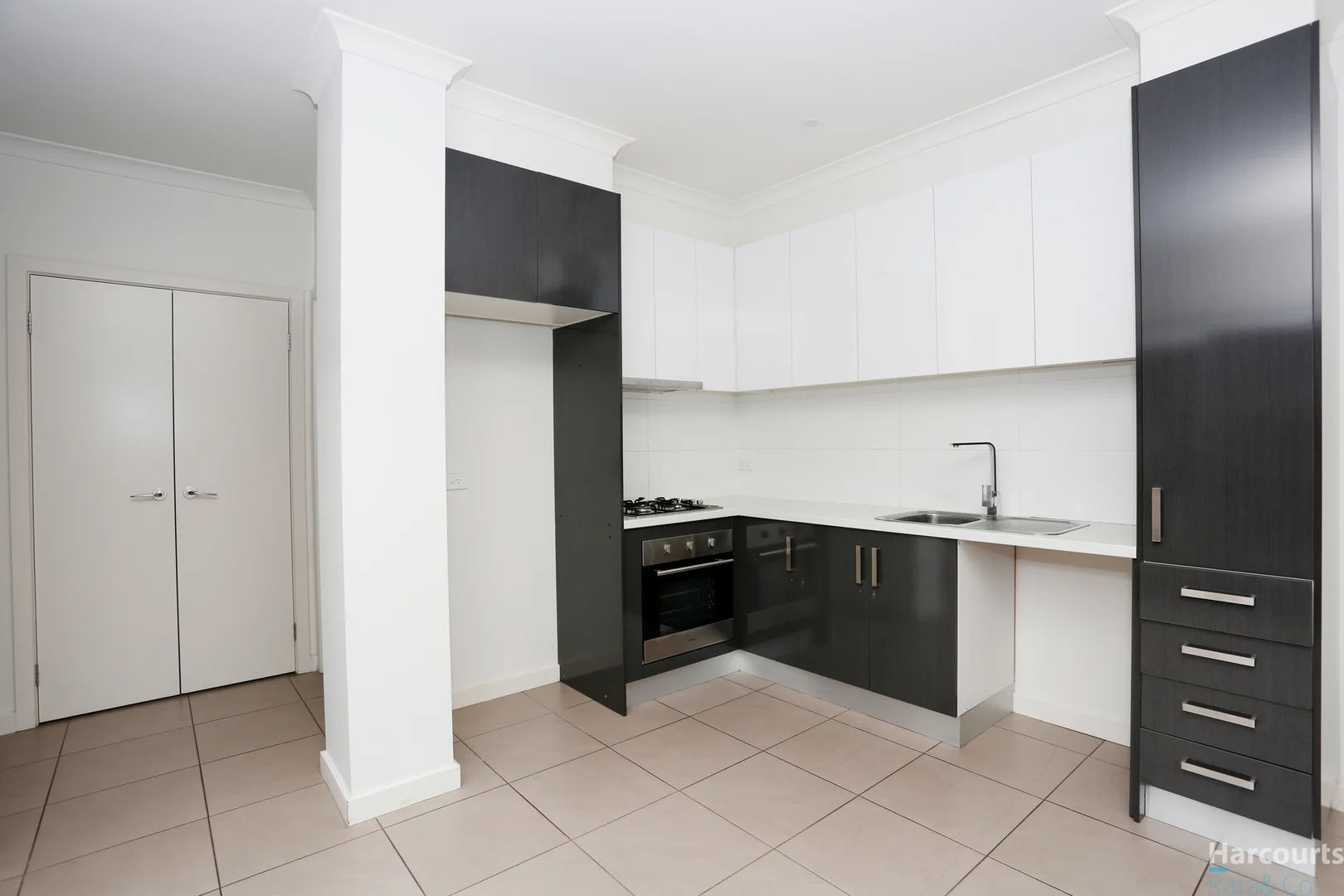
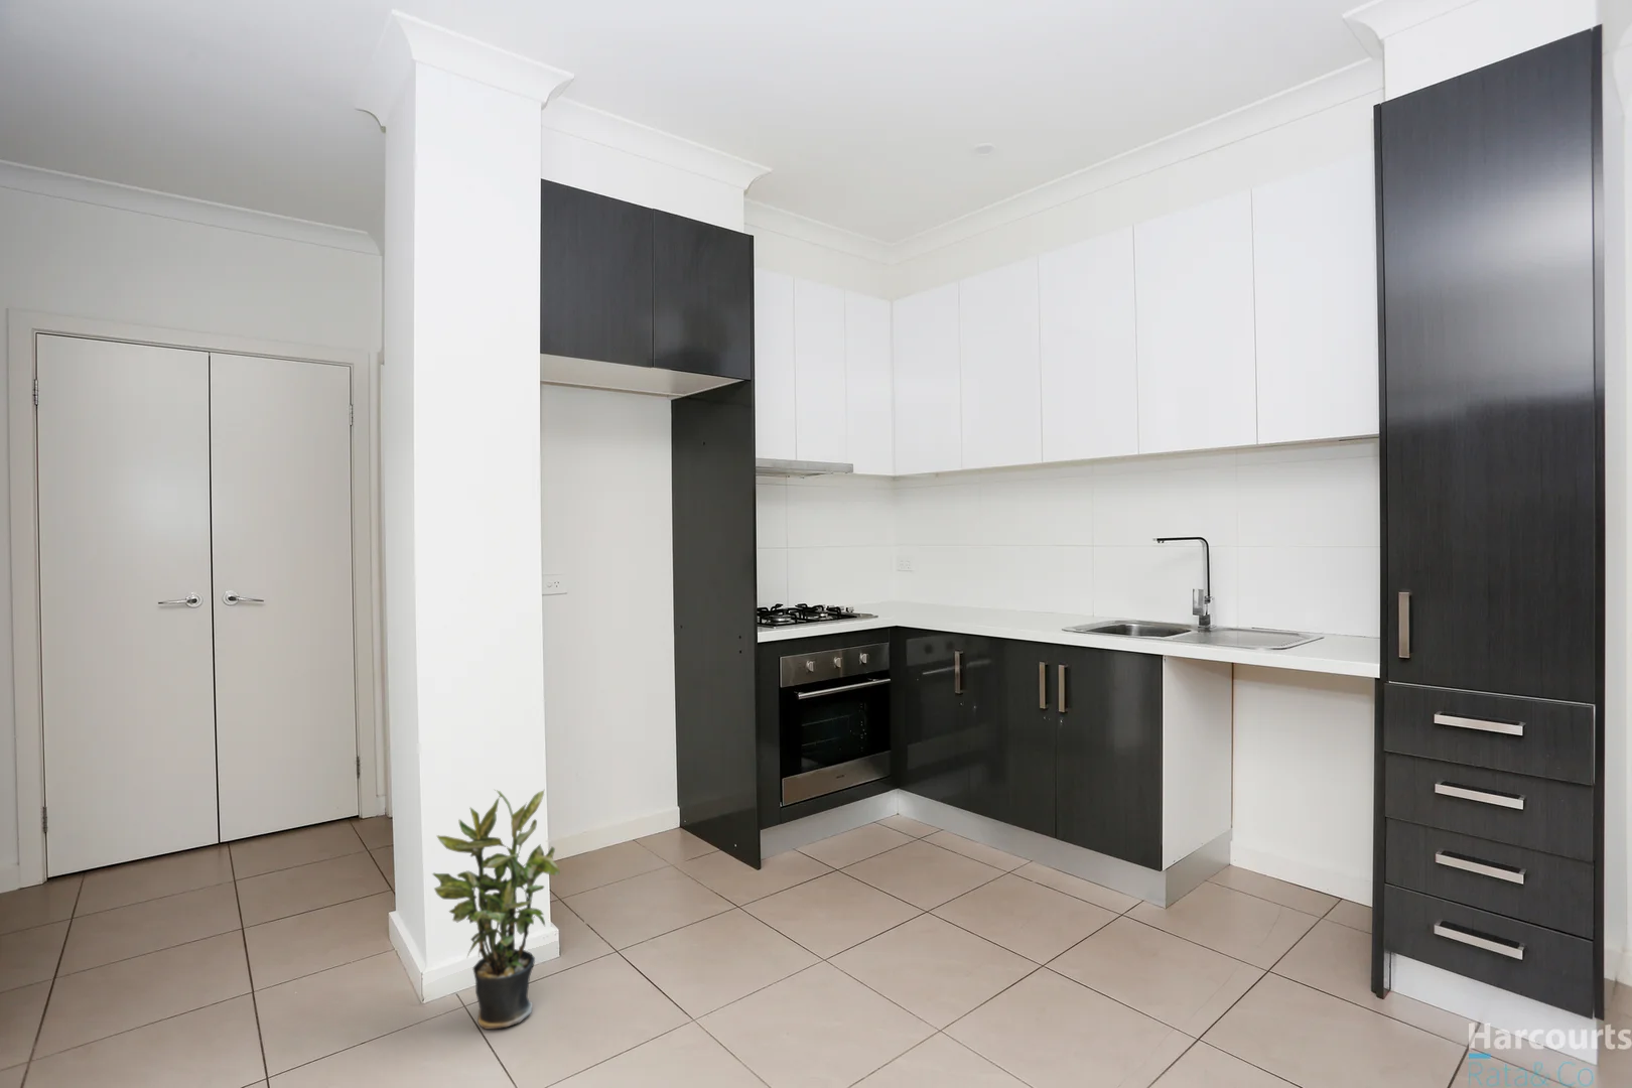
+ potted plant [431,788,561,1031]
